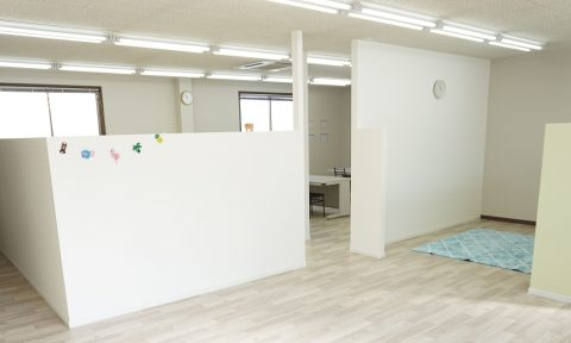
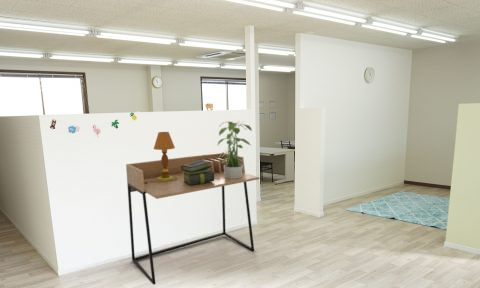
+ desk [125,152,260,285]
+ potted plant [217,120,253,179]
+ stack of books [181,160,214,186]
+ table lamp [144,131,176,183]
